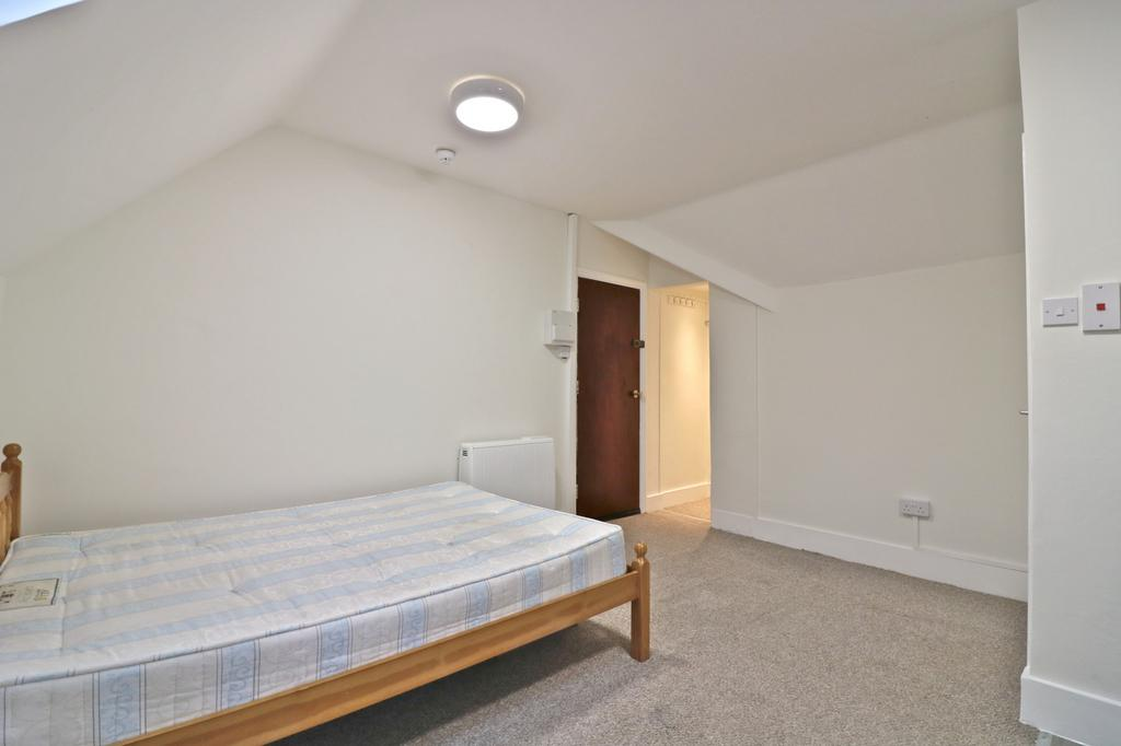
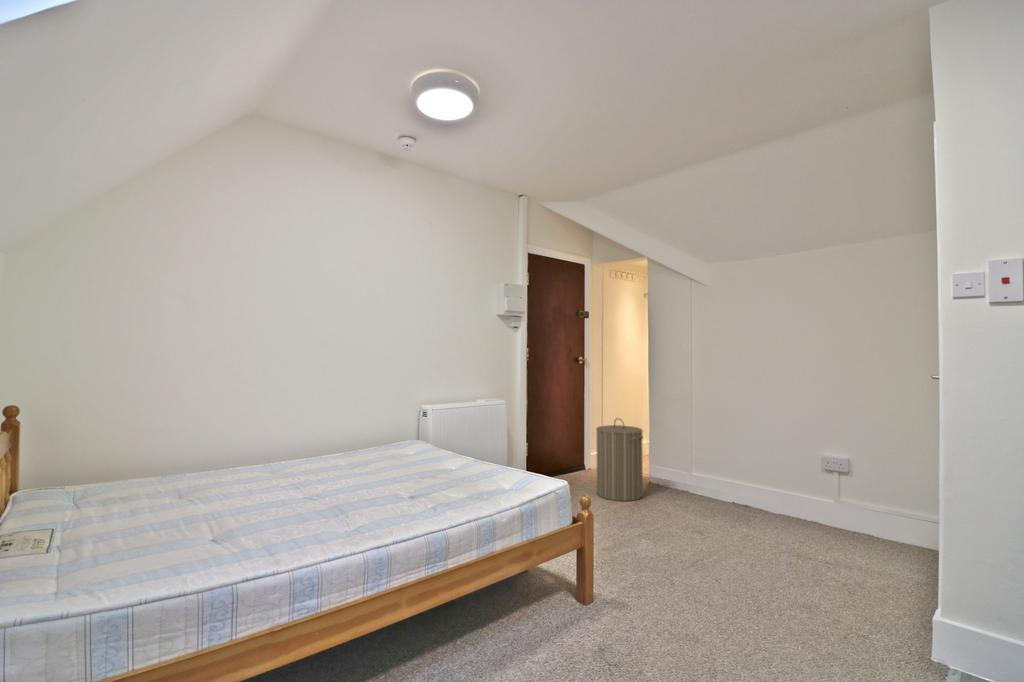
+ laundry hamper [595,417,644,502]
